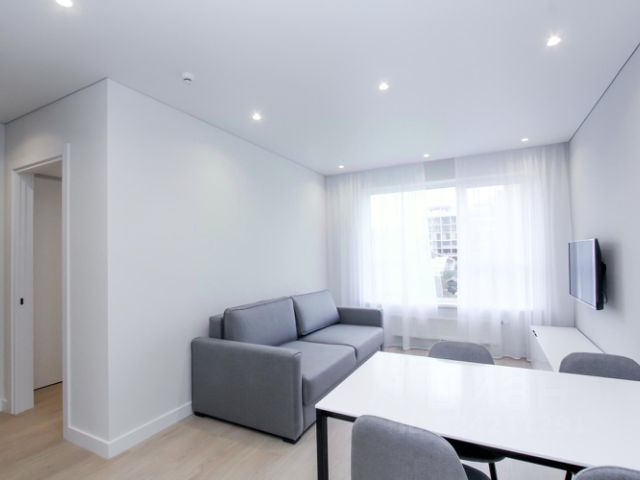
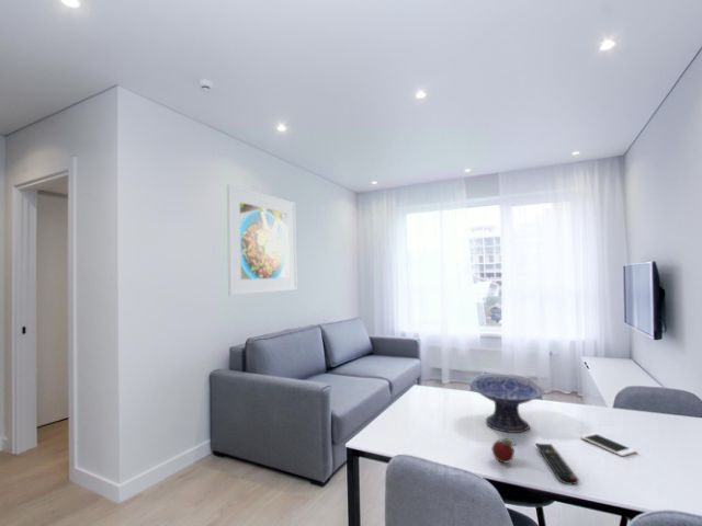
+ cell phone [579,432,637,457]
+ fruit [490,436,518,465]
+ decorative bowl [468,375,545,434]
+ remote control [535,443,579,485]
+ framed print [226,183,298,297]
